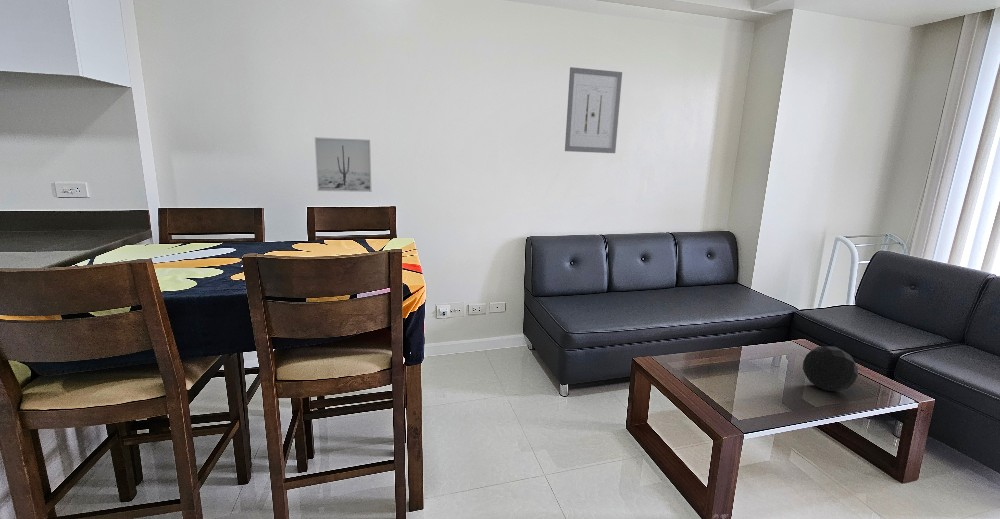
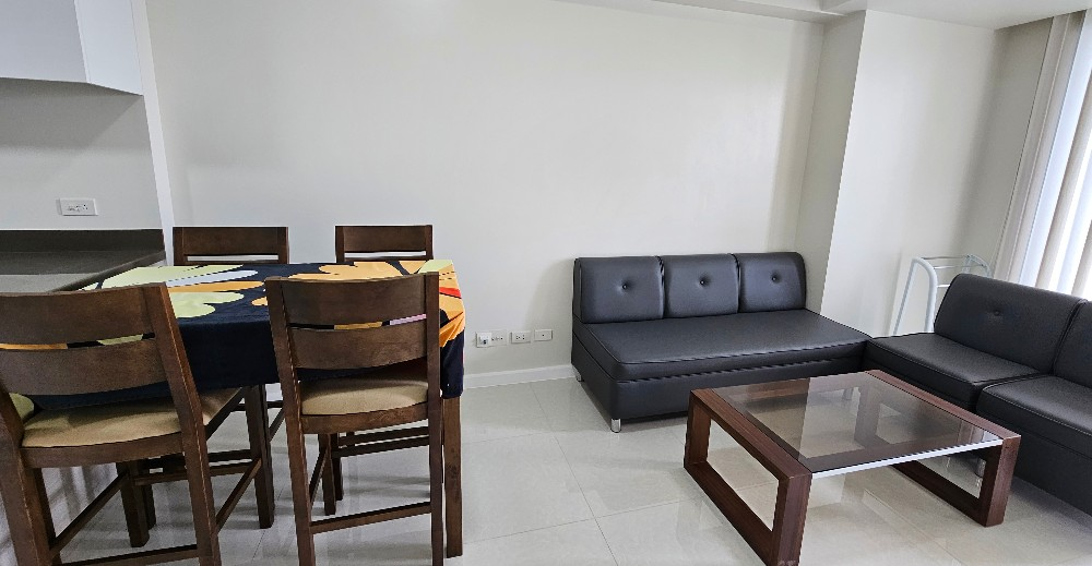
- wall art [314,136,373,193]
- decorative orb [802,346,859,392]
- wall art [564,66,623,154]
